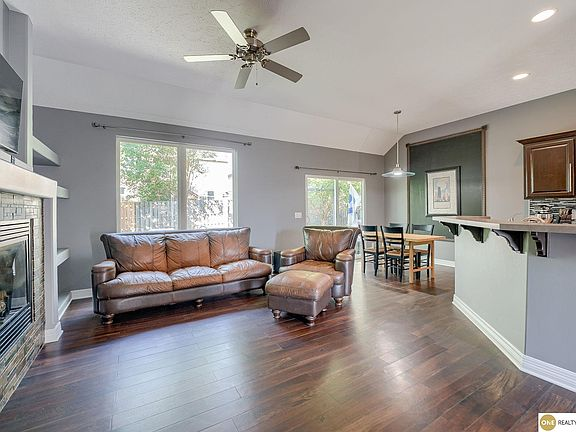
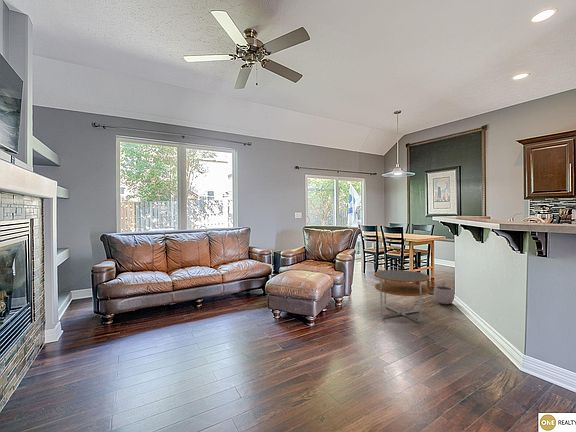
+ plant pot [433,281,456,305]
+ side table [374,269,430,323]
